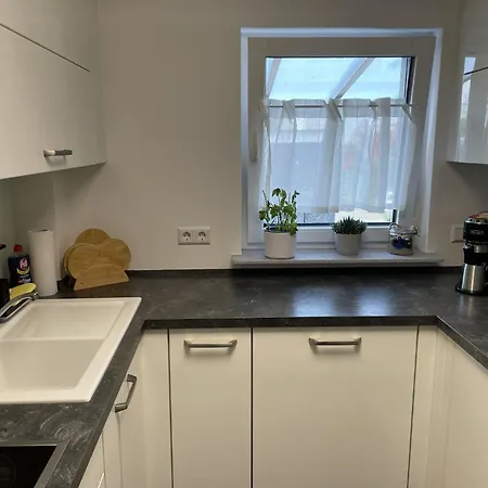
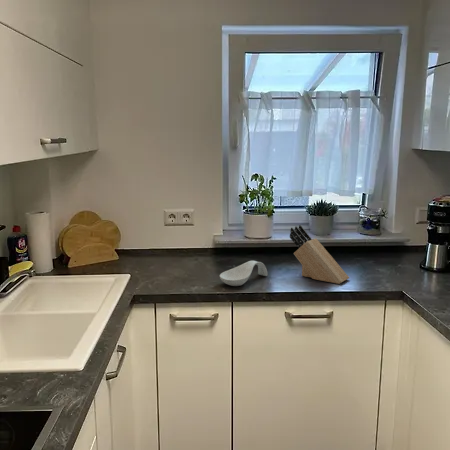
+ spoon rest [219,260,268,287]
+ knife block [289,224,350,285]
